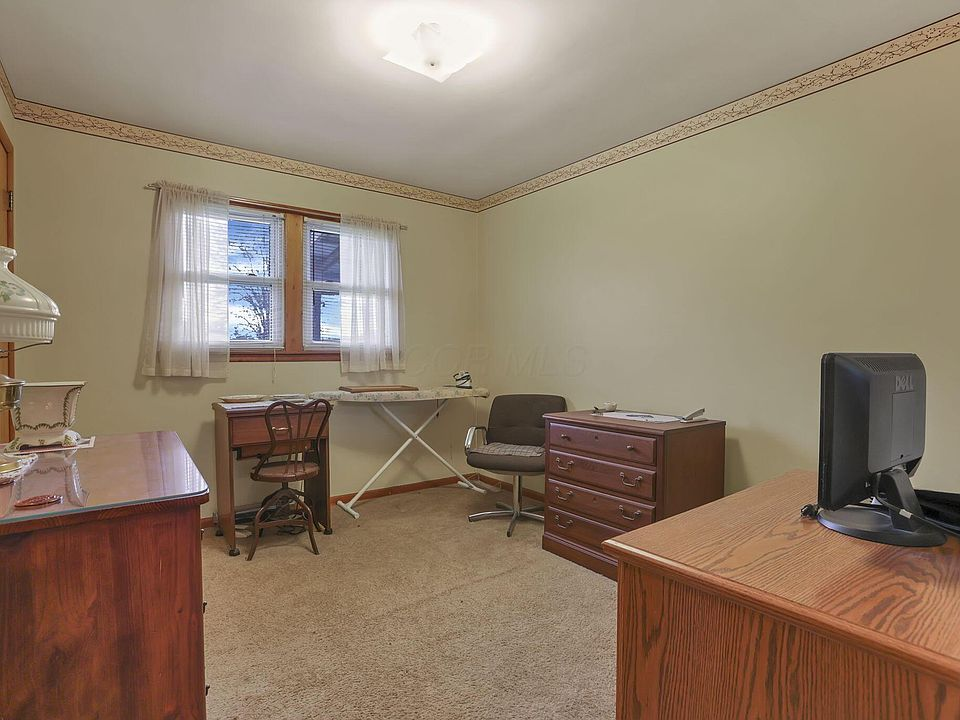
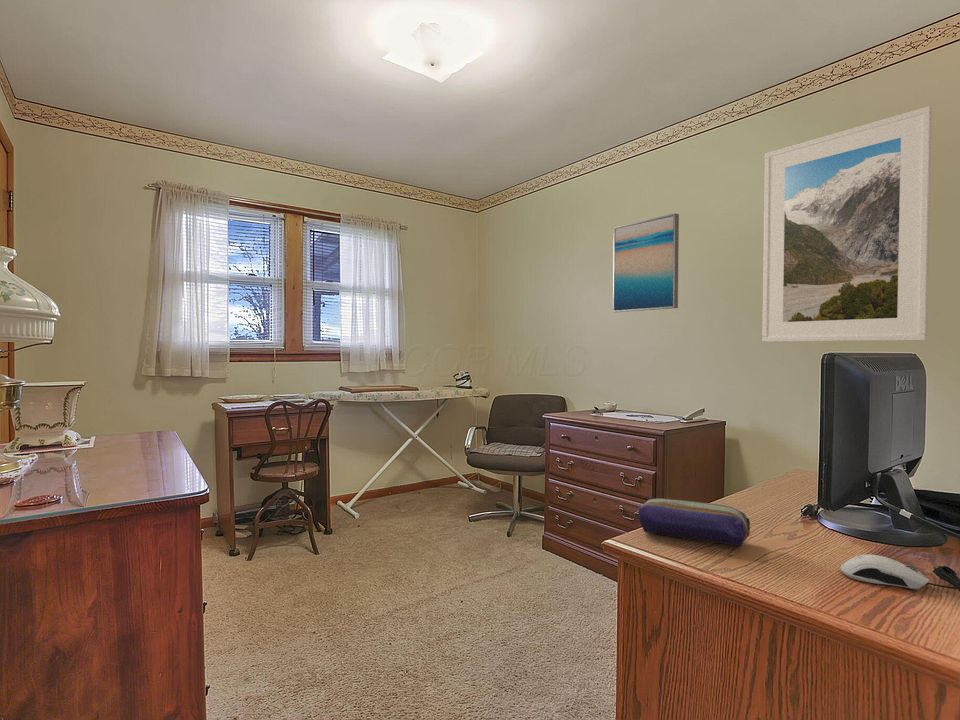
+ computer mouse [839,554,960,592]
+ wall art [612,212,680,313]
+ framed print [761,105,933,343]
+ pencil case [637,497,751,548]
